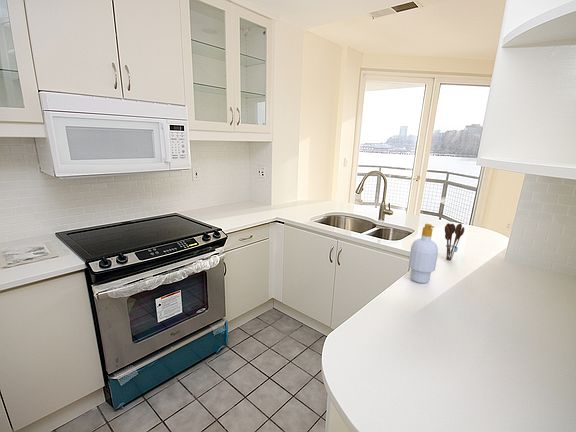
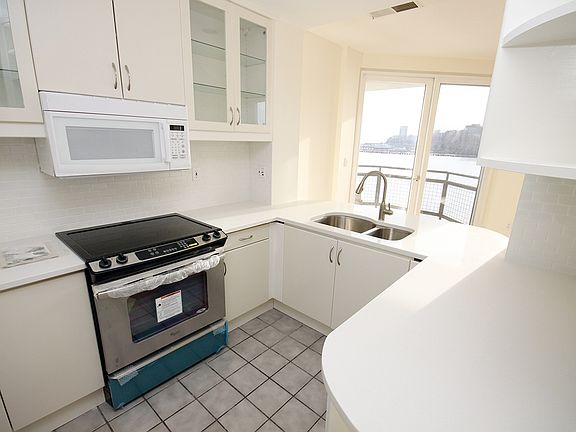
- soap bottle [408,223,439,284]
- utensil holder [444,222,465,262]
